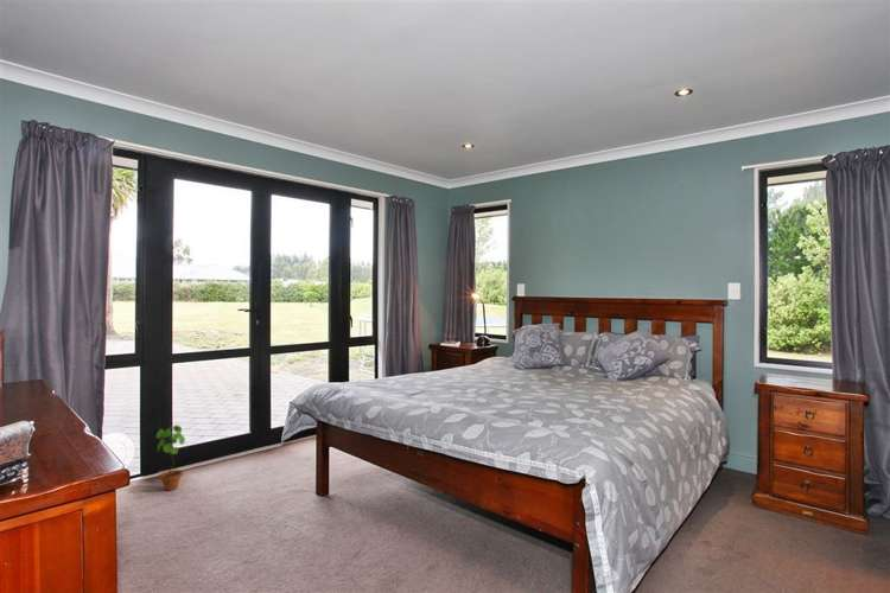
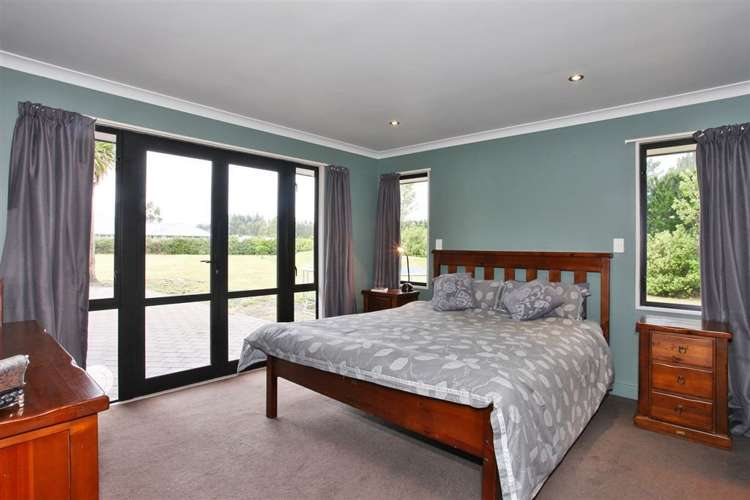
- potted plant [155,425,186,491]
